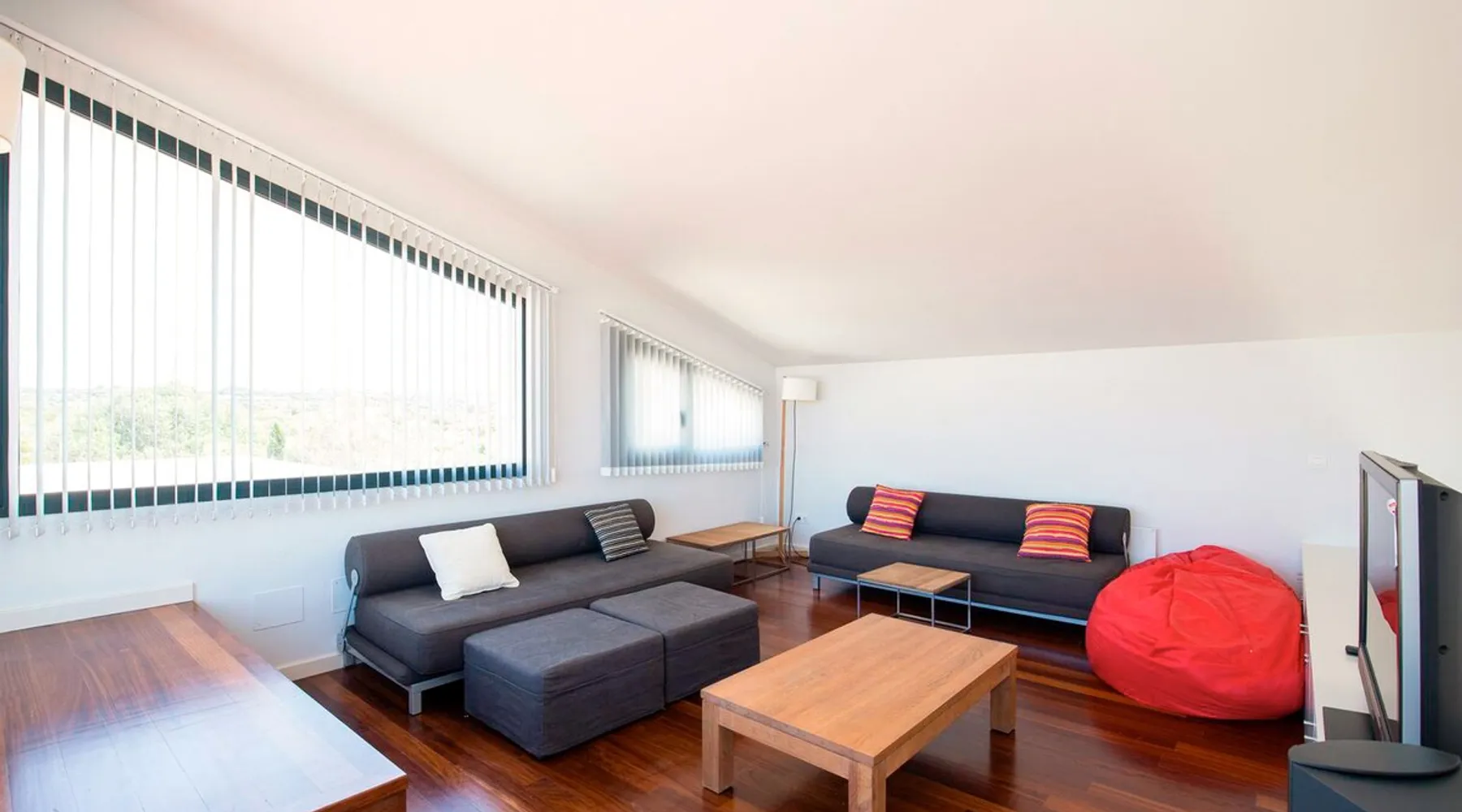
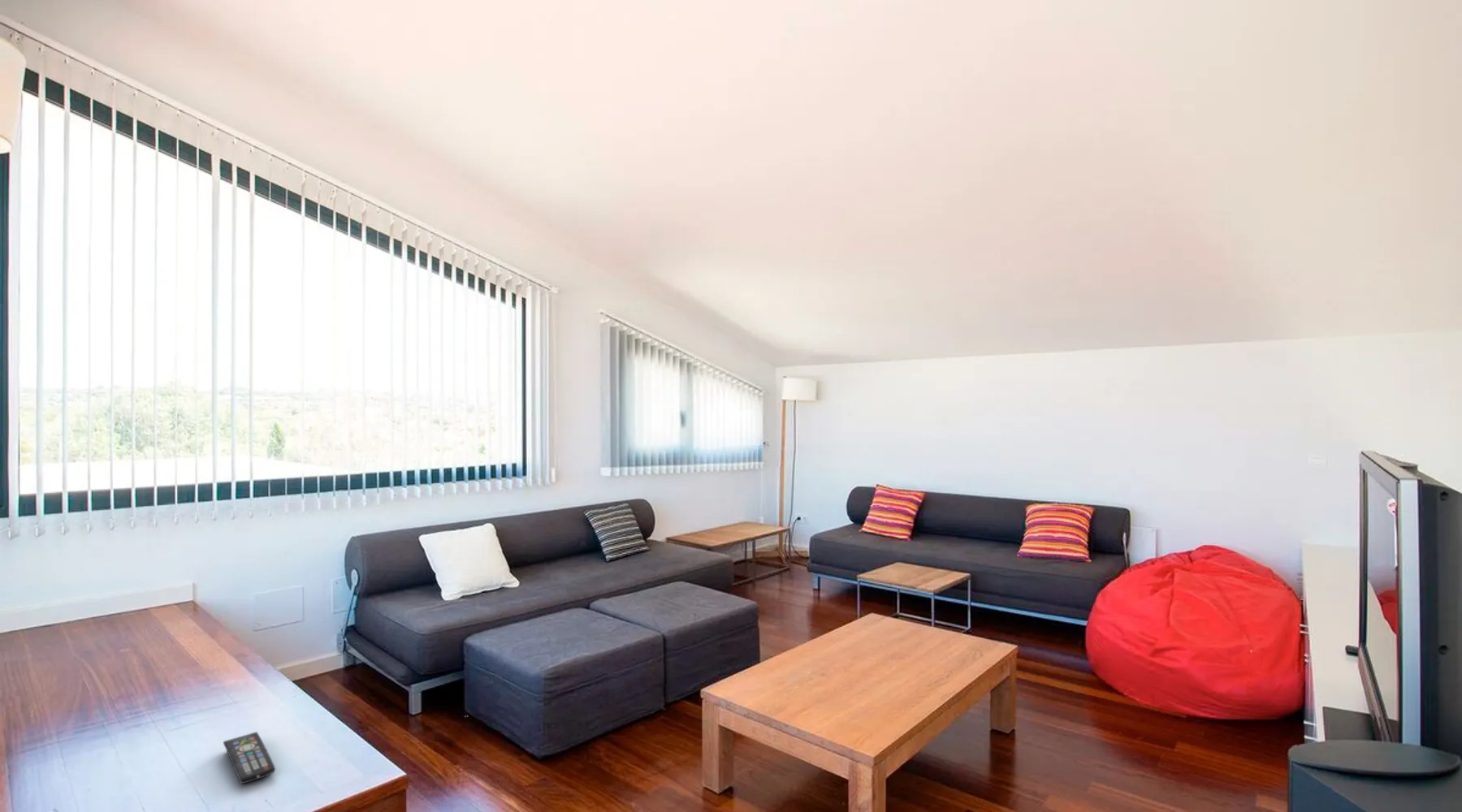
+ remote control [223,731,276,784]
